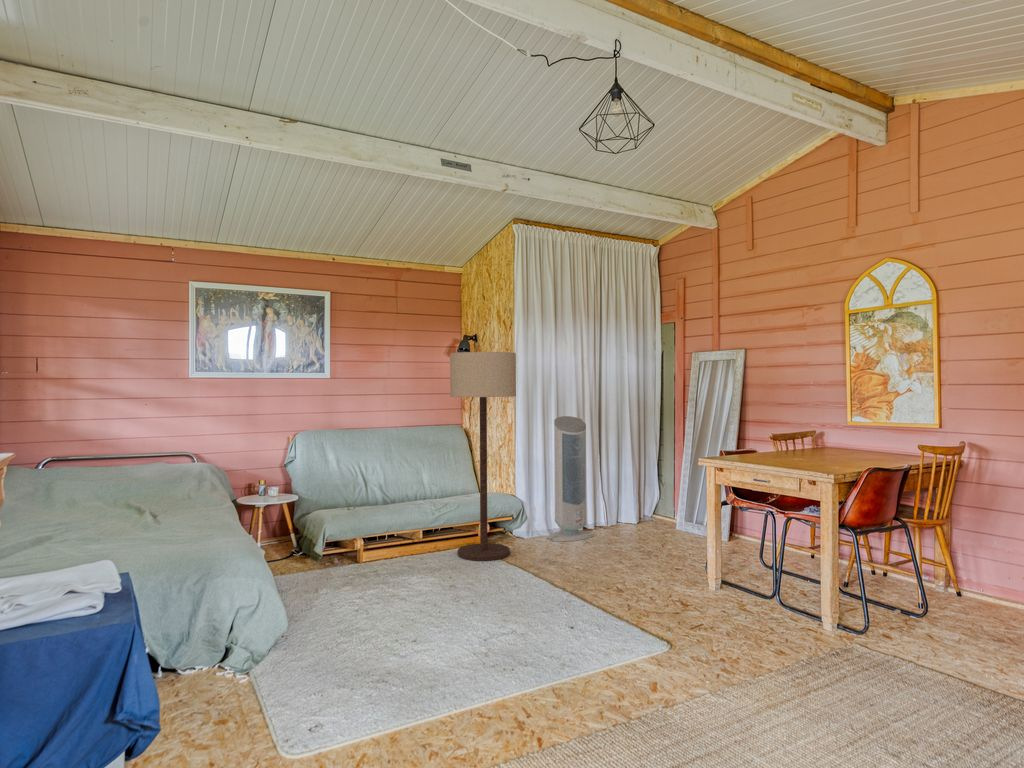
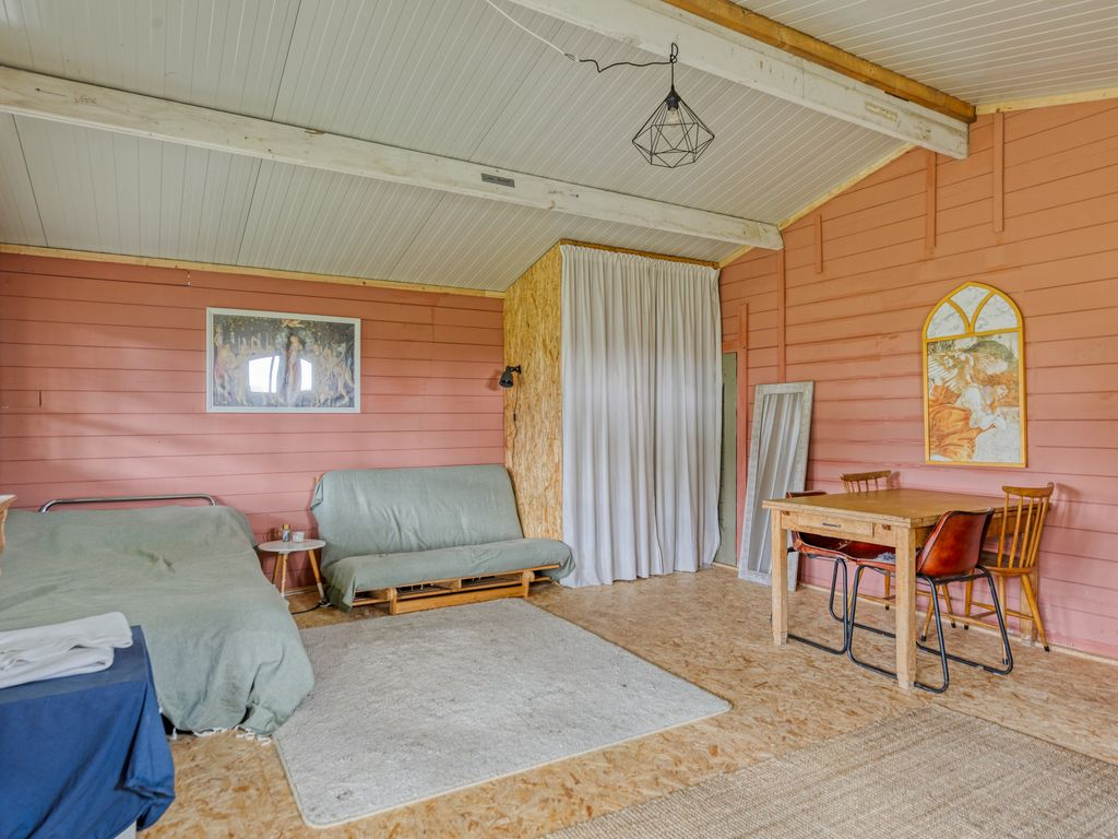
- floor lamp [449,351,517,562]
- air purifier [546,415,595,542]
